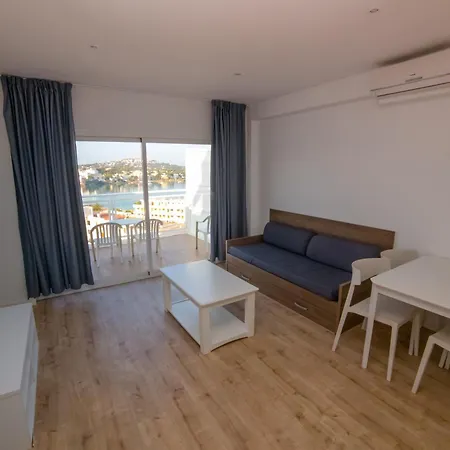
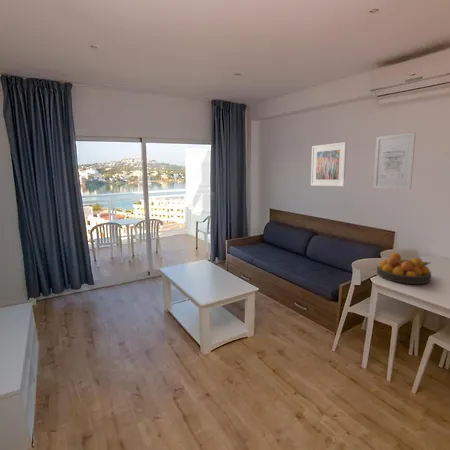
+ fruit bowl [376,252,432,285]
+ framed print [310,141,348,187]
+ wall art [372,131,417,190]
